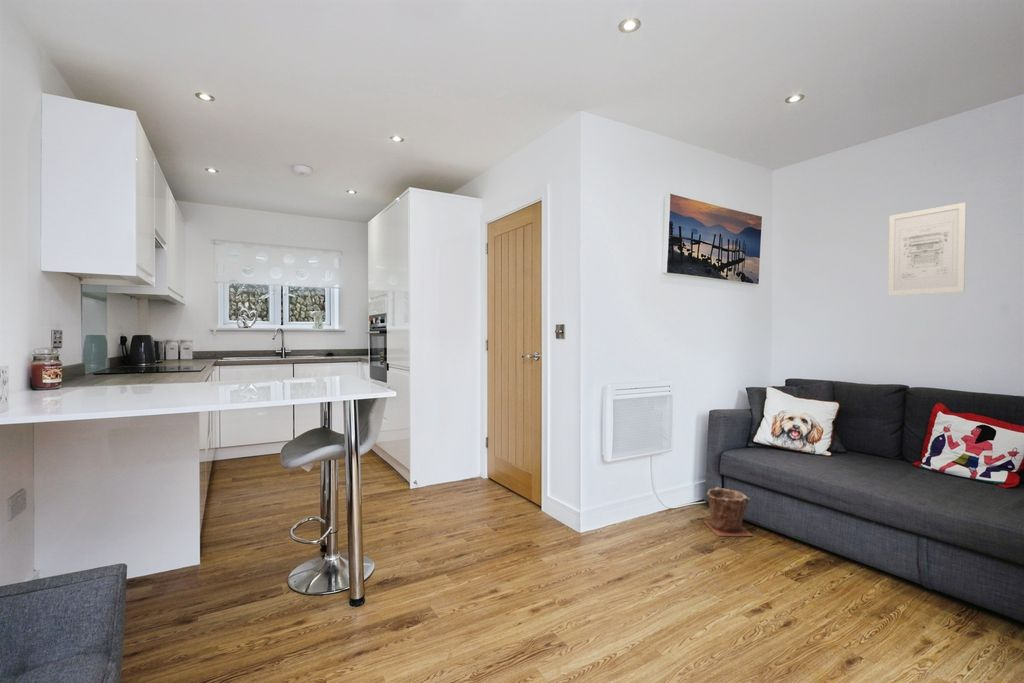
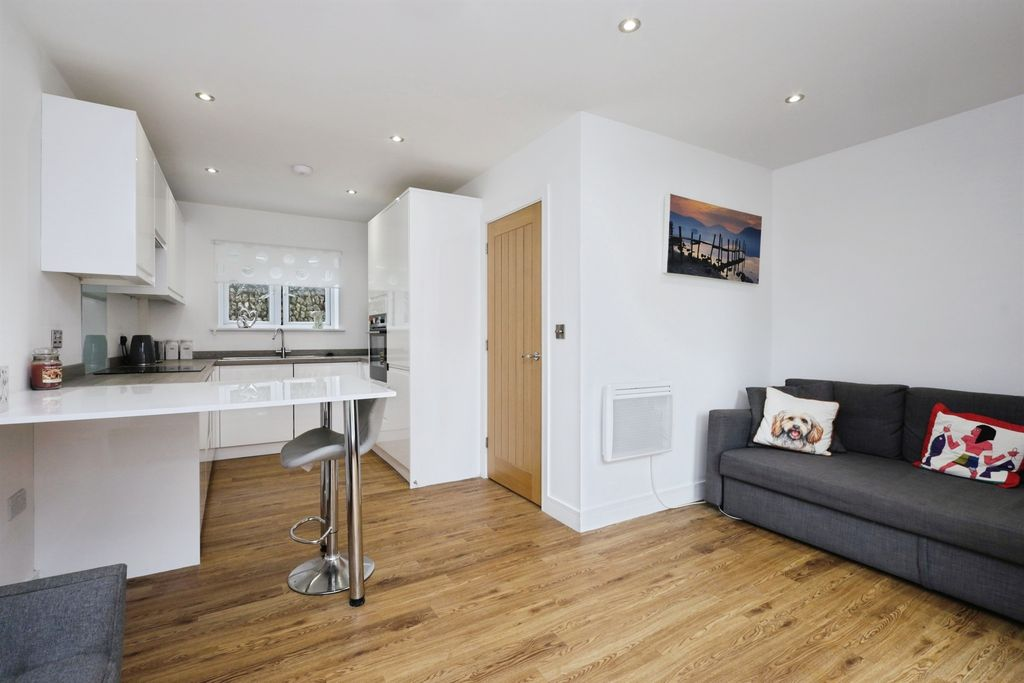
- wall art [887,201,967,297]
- plant pot [703,486,754,537]
